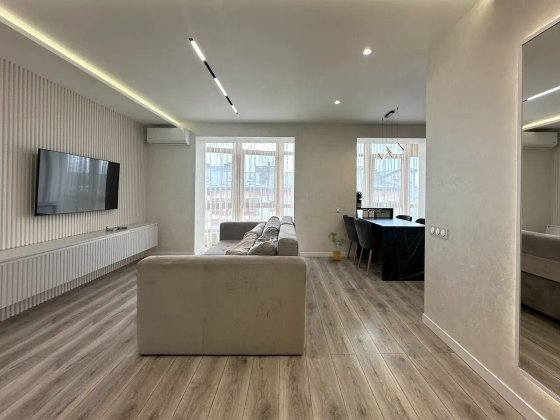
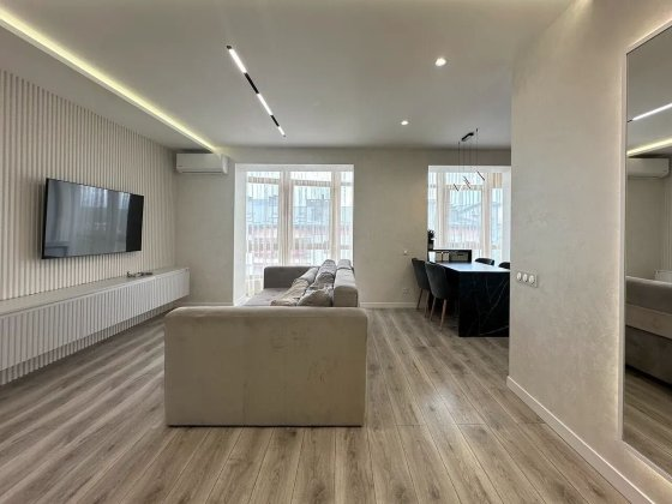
- house plant [327,231,347,261]
